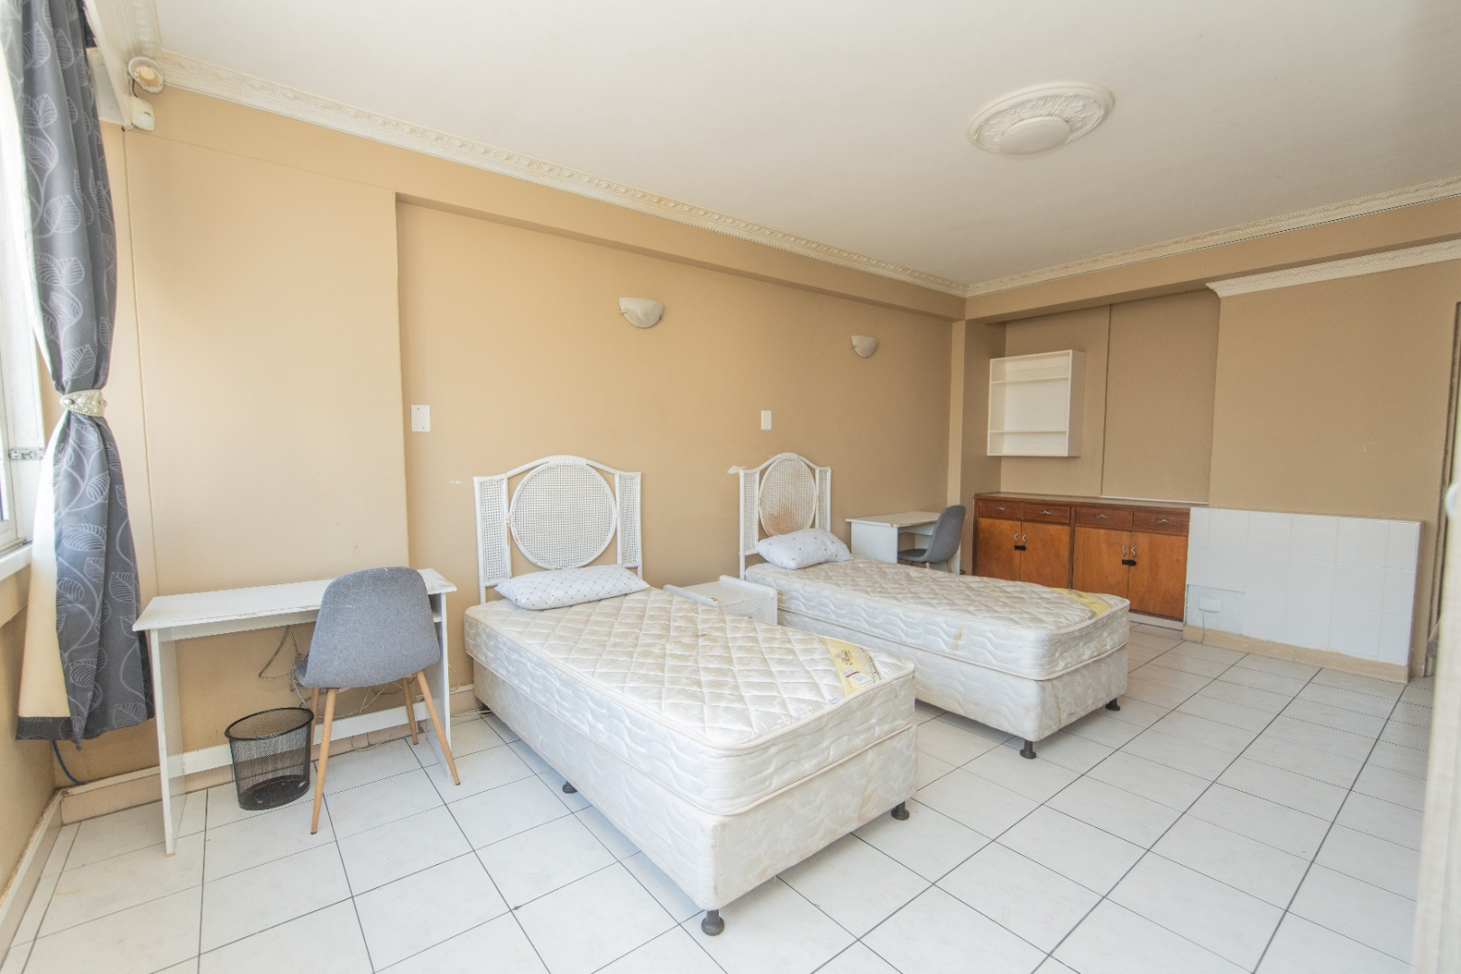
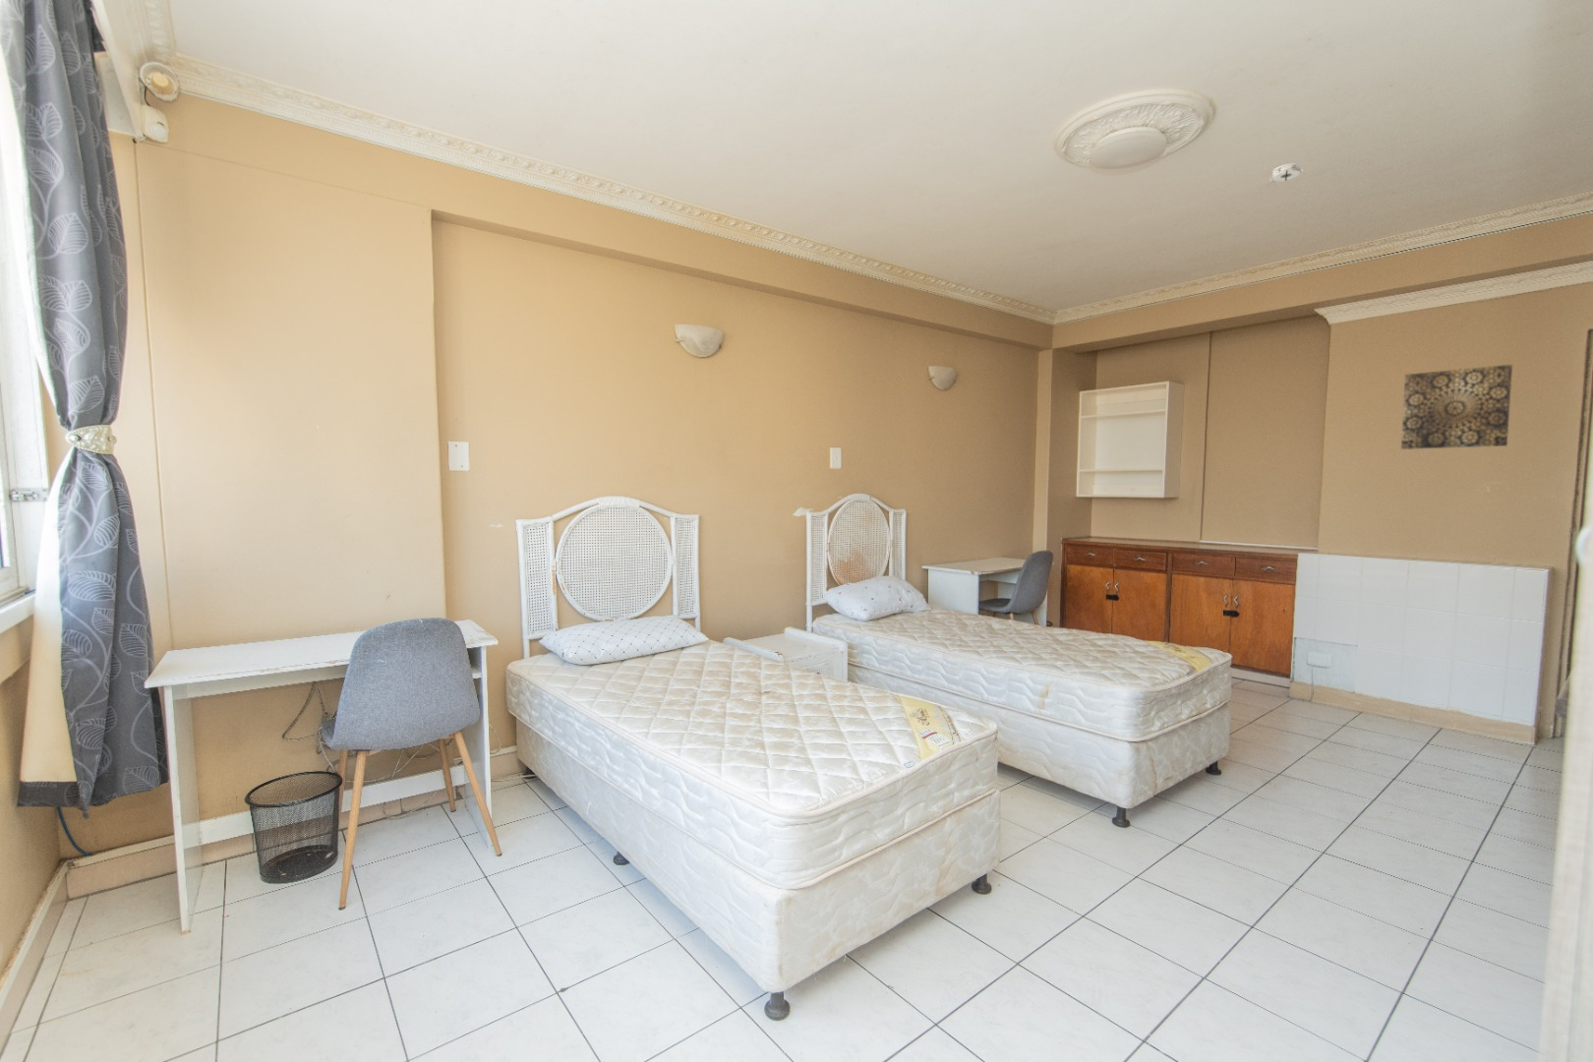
+ smoke detector [1267,162,1305,186]
+ wall art [1400,364,1514,450]
